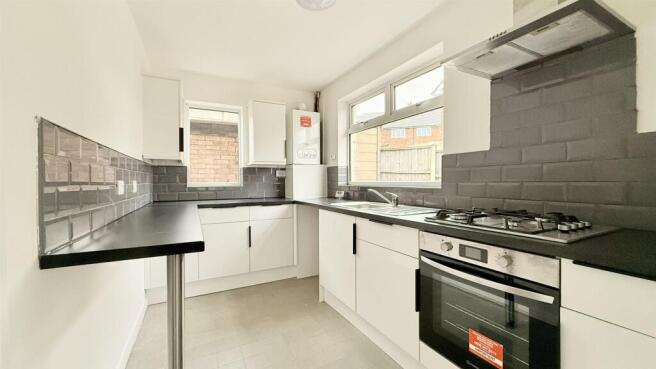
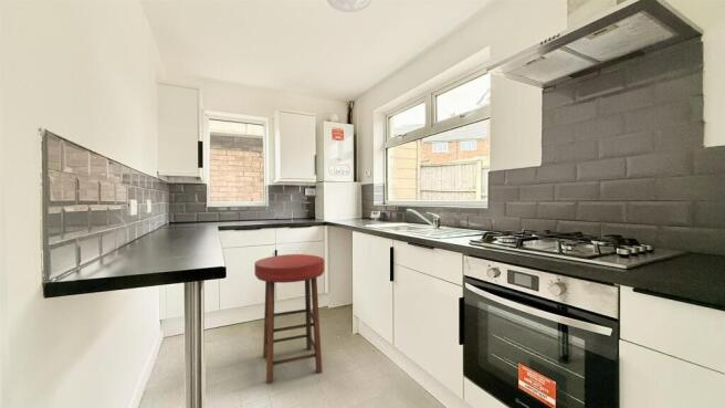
+ bar stool [253,253,326,385]
